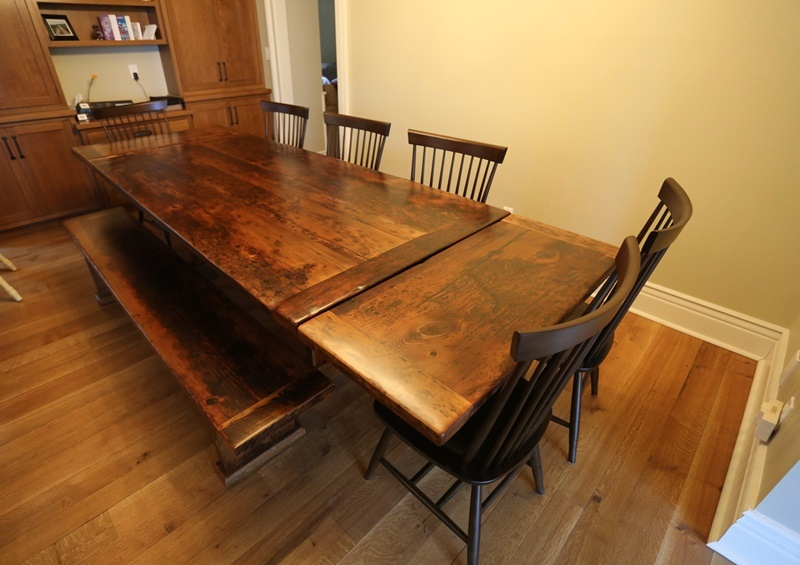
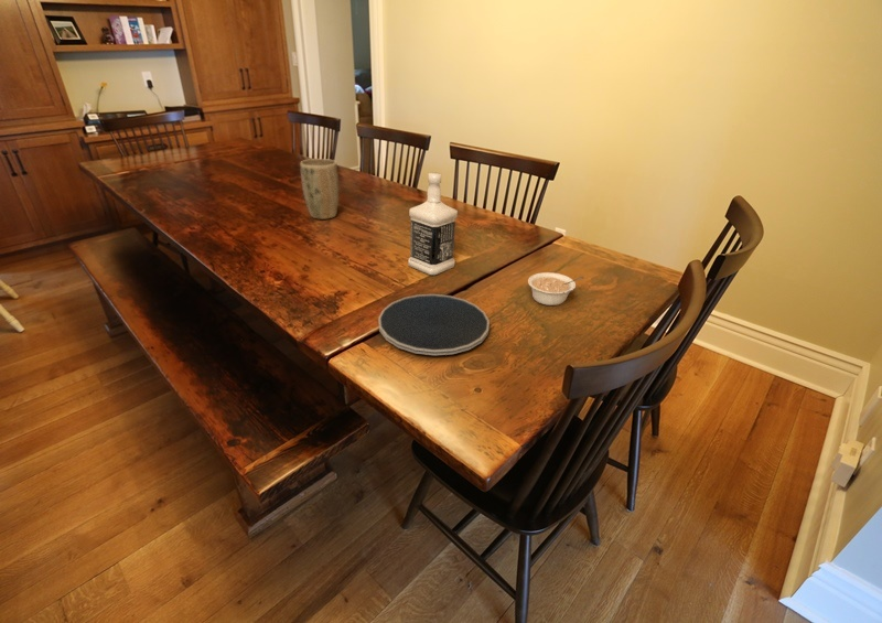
+ plate [377,293,491,356]
+ plant pot [299,158,340,221]
+ bottle [408,171,459,276]
+ legume [527,271,585,307]
